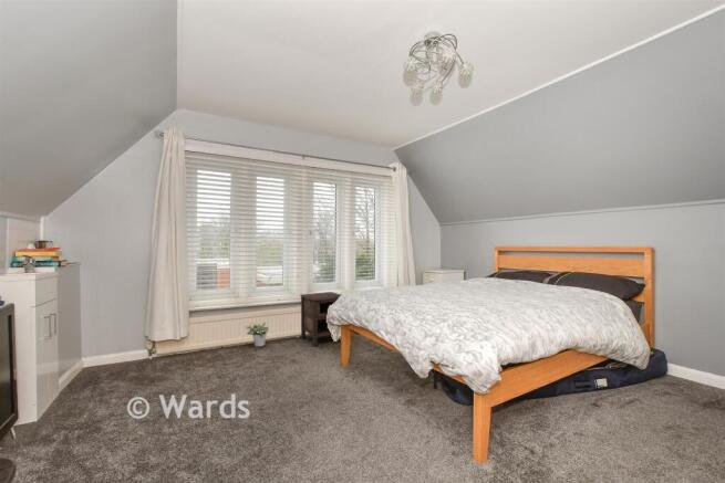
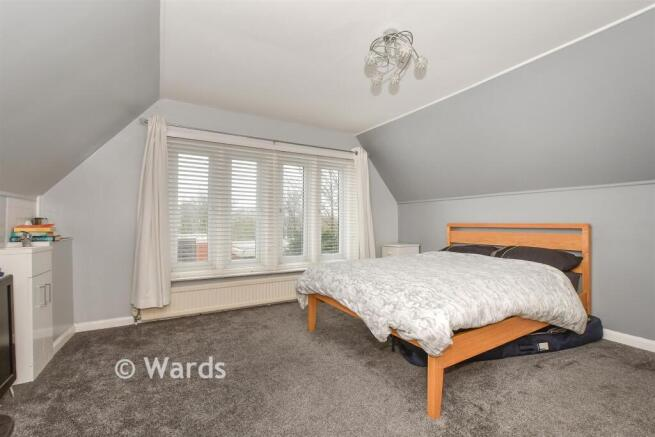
- nightstand [299,291,342,348]
- potted plant [245,322,270,347]
